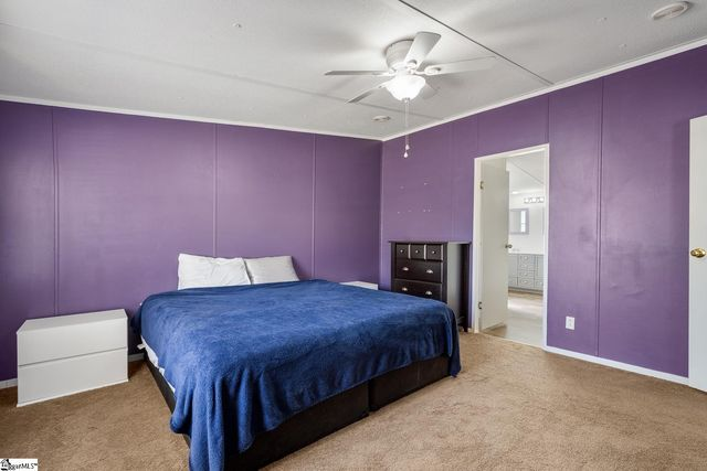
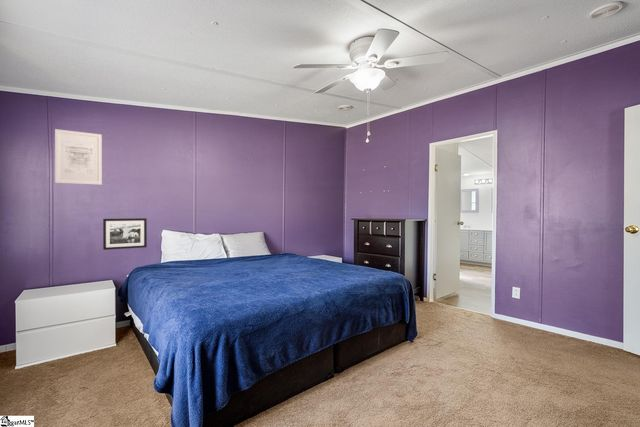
+ picture frame [102,217,148,251]
+ wall art [54,128,103,186]
